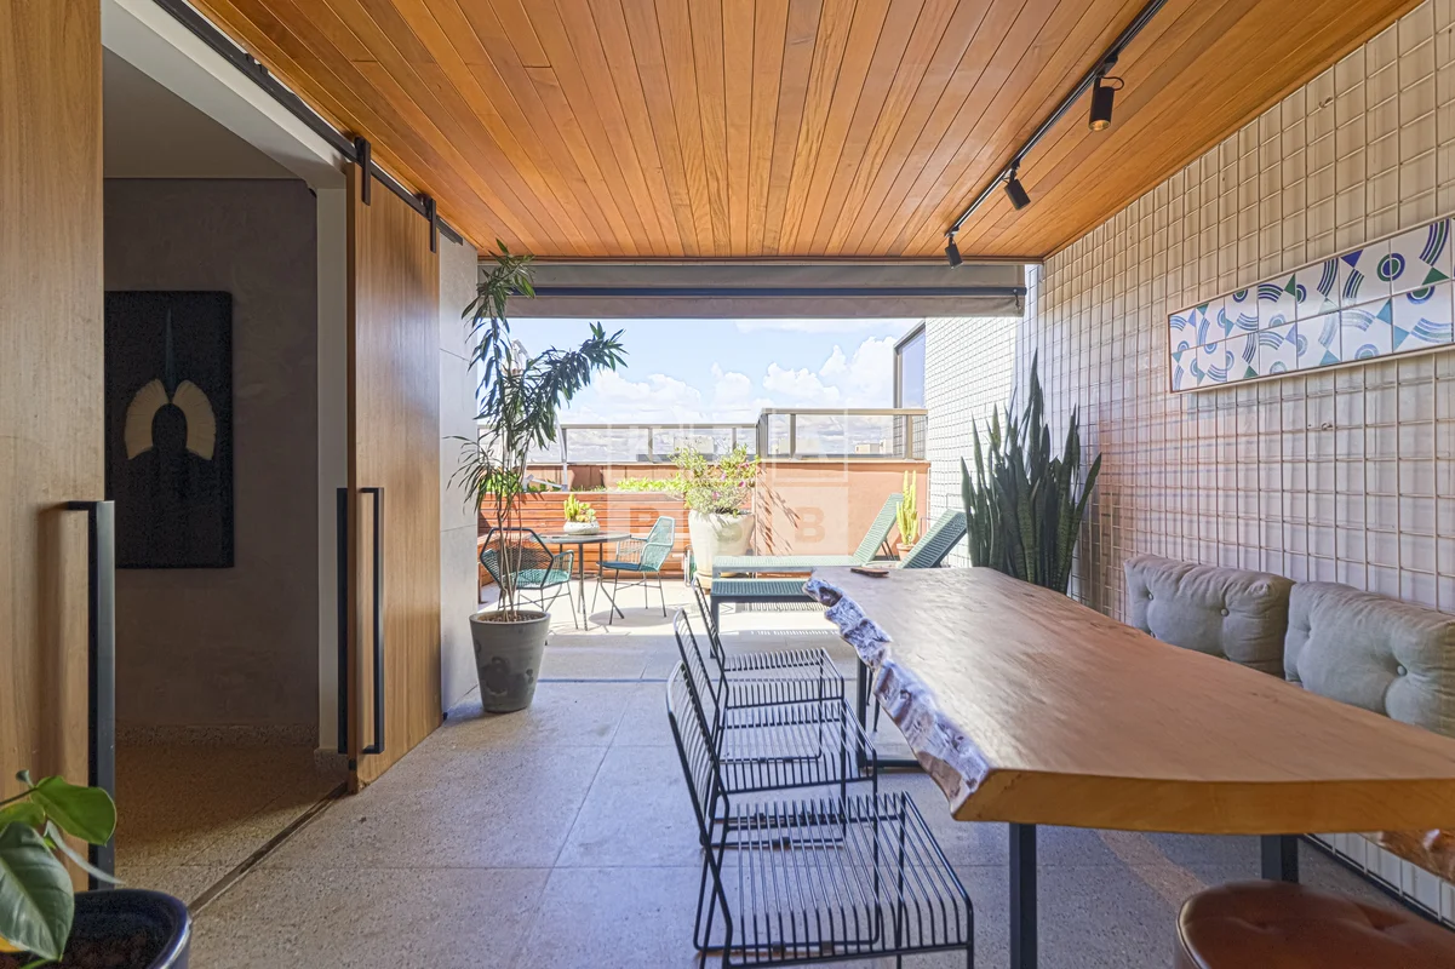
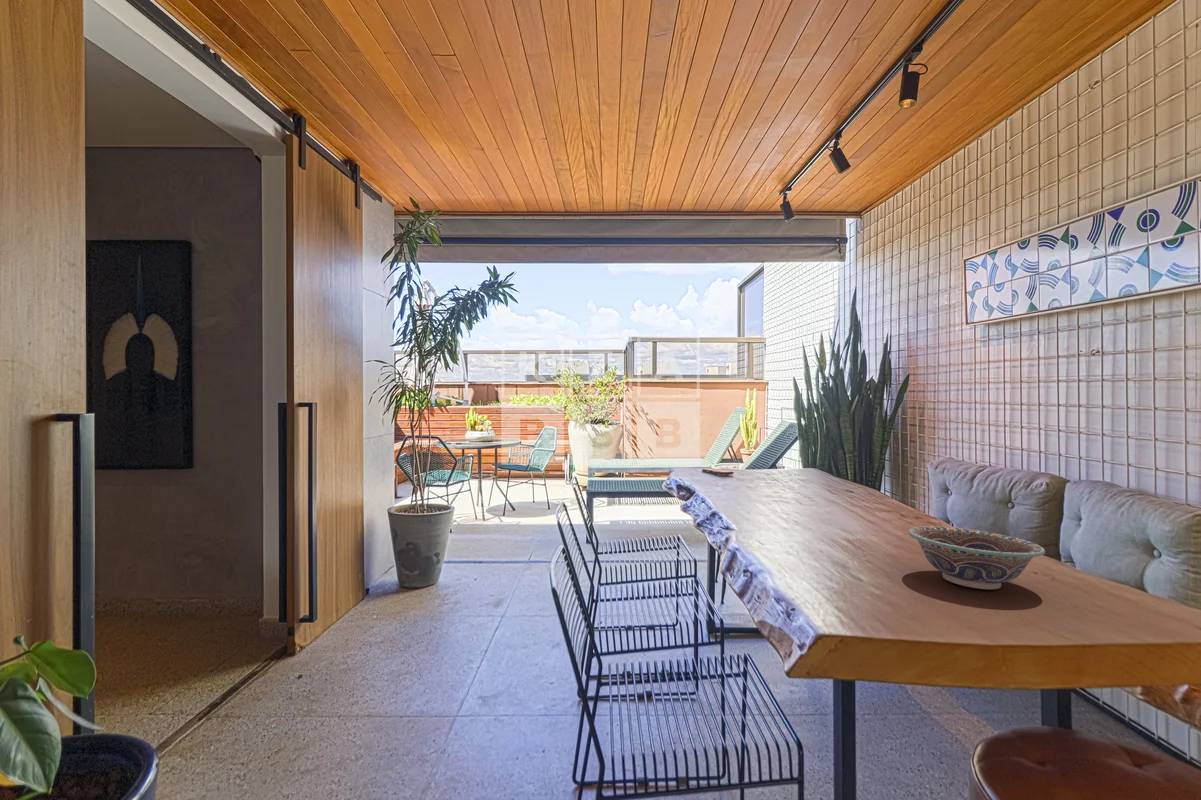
+ decorative bowl [907,525,1046,590]
